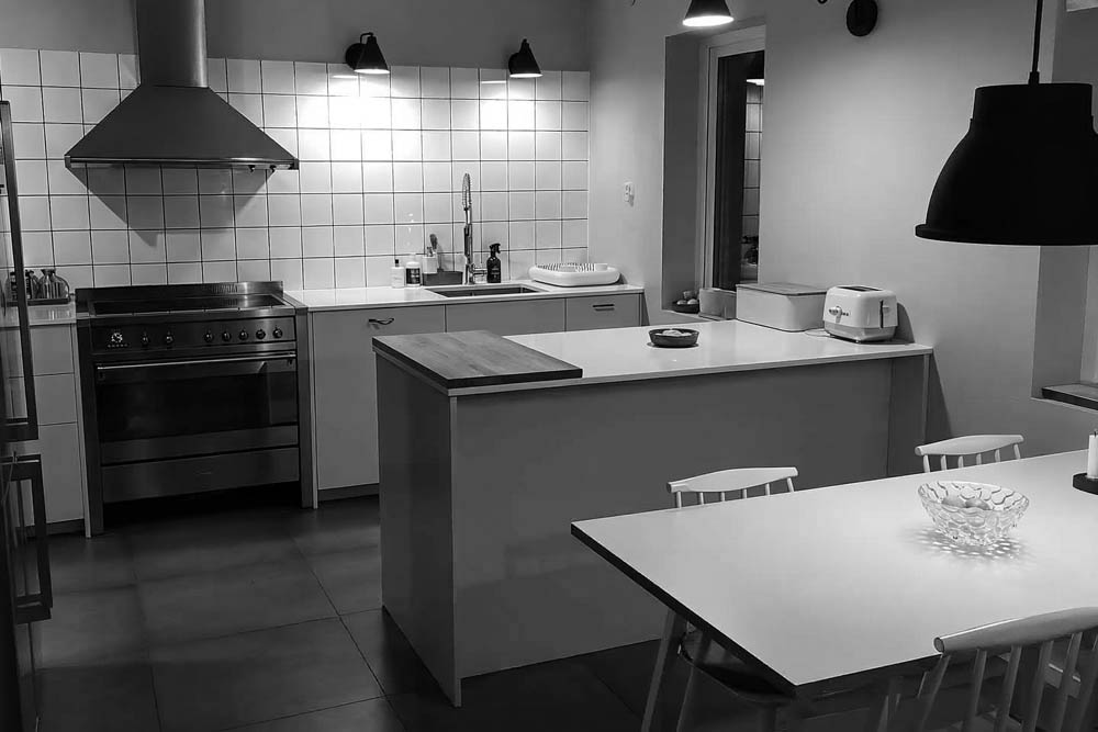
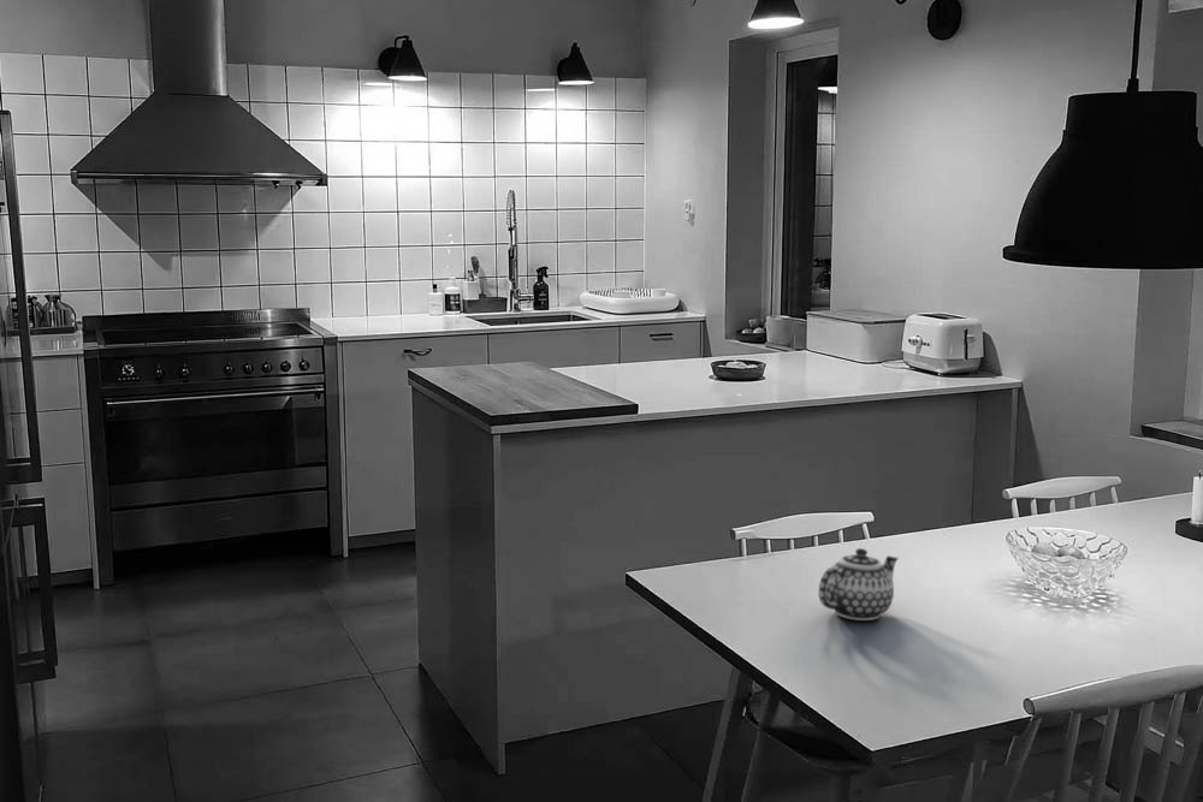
+ teapot [818,547,900,622]
